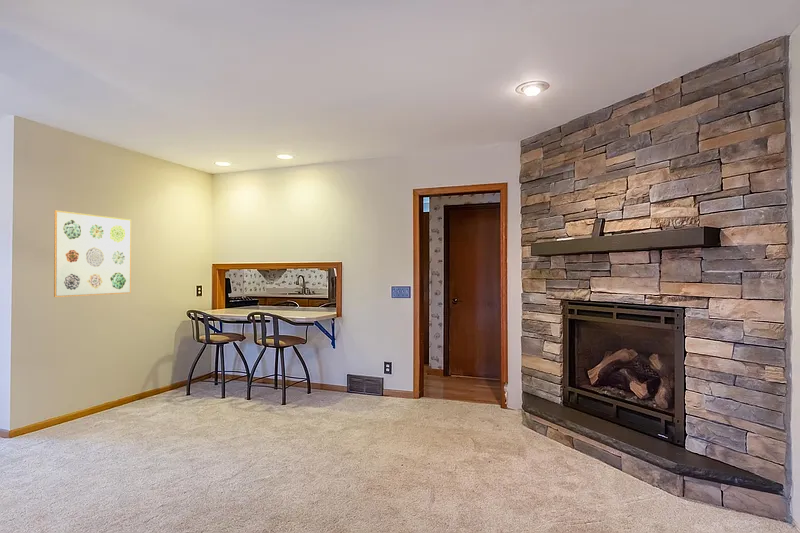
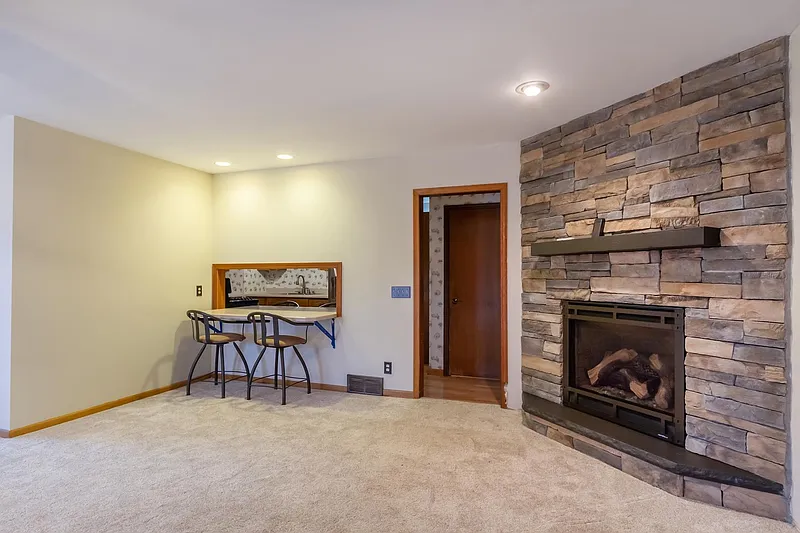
- wall art [53,209,132,298]
